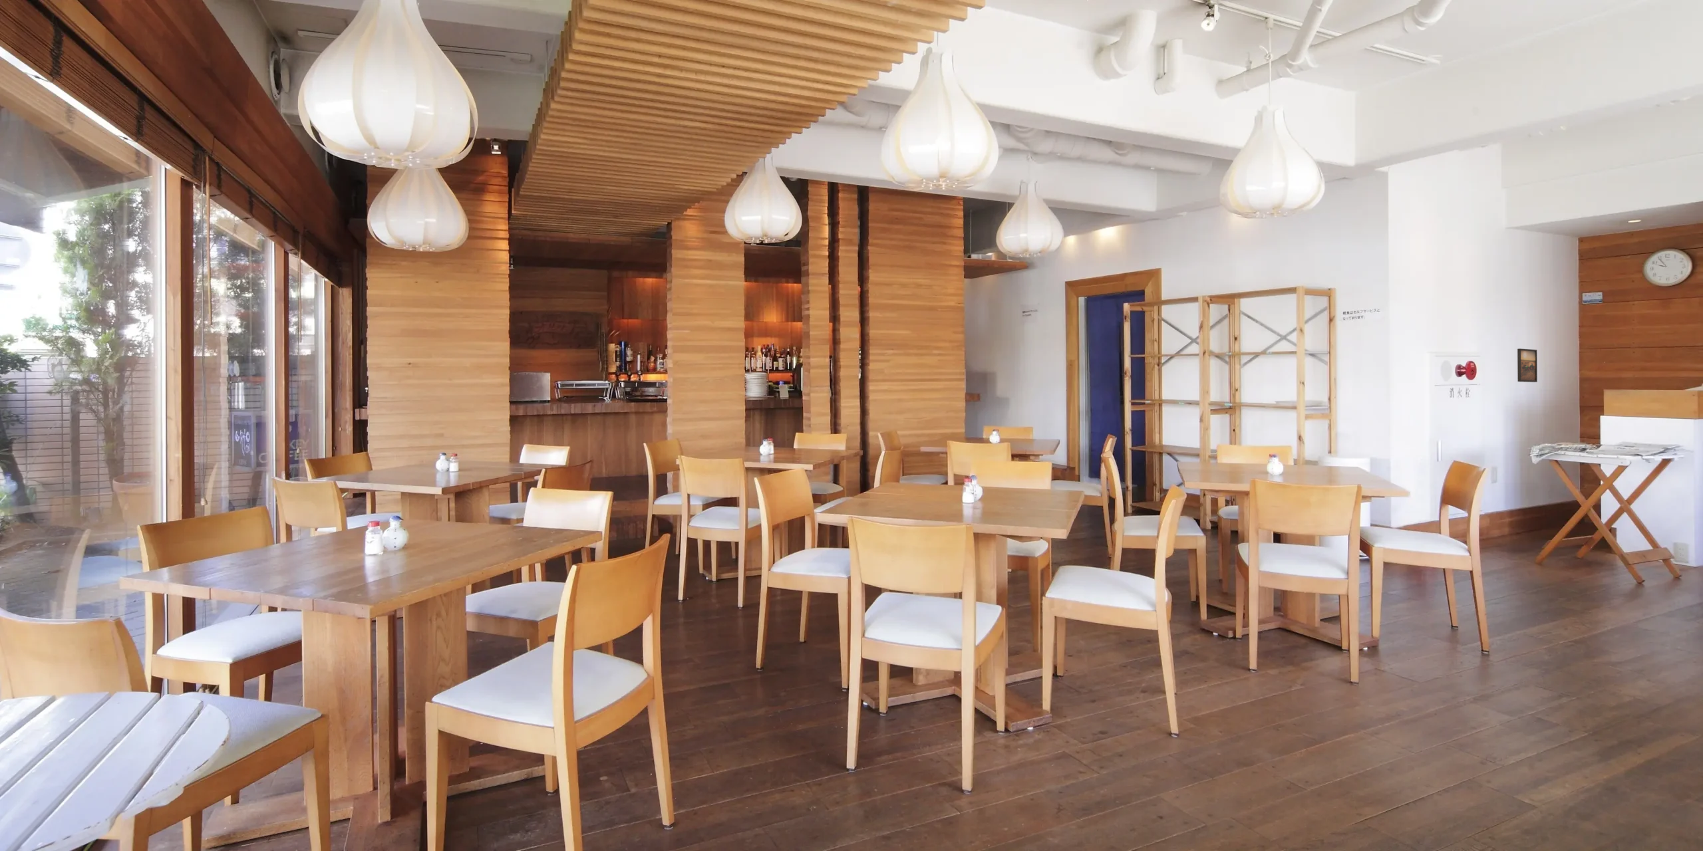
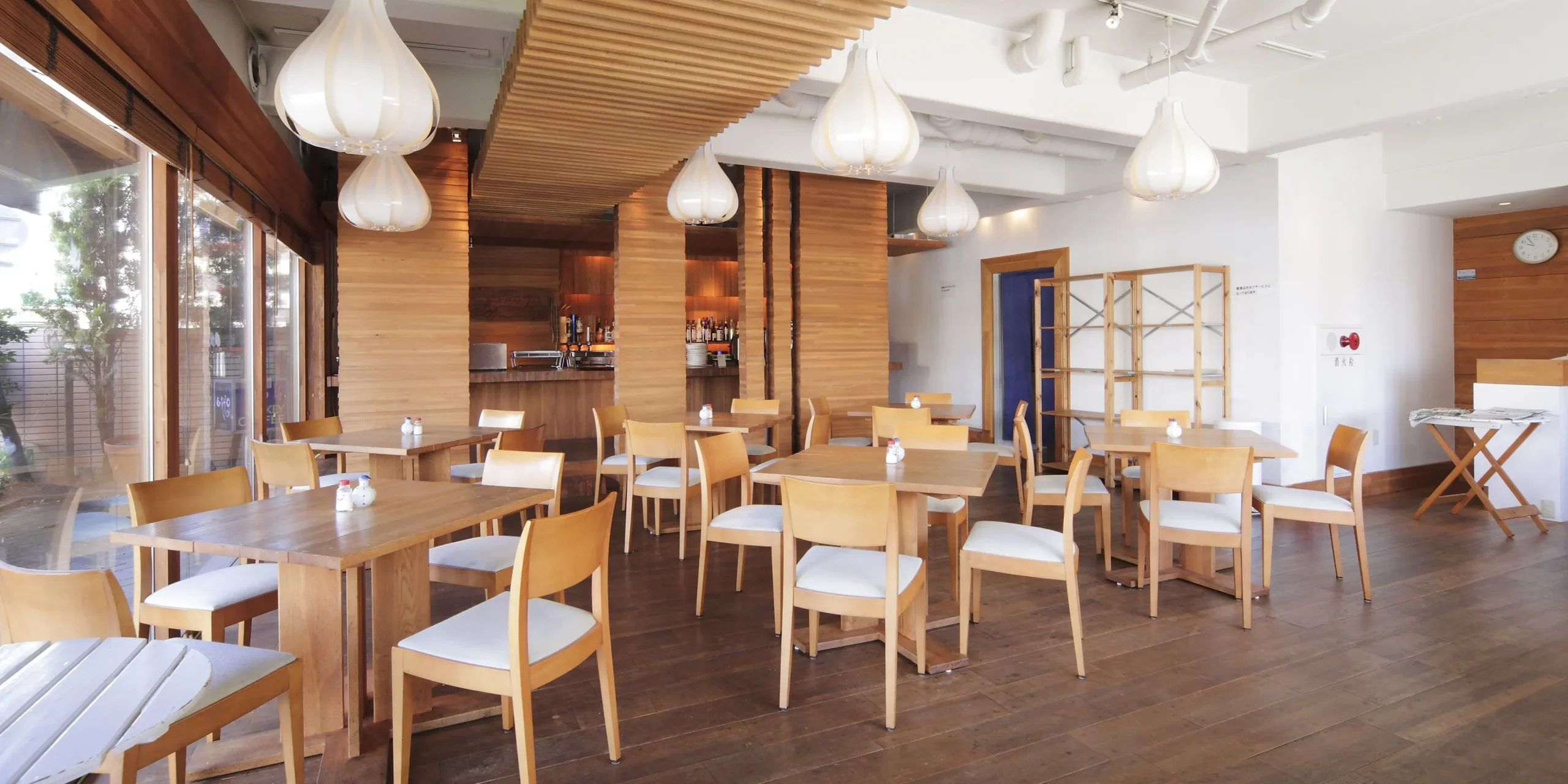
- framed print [1516,347,1538,383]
